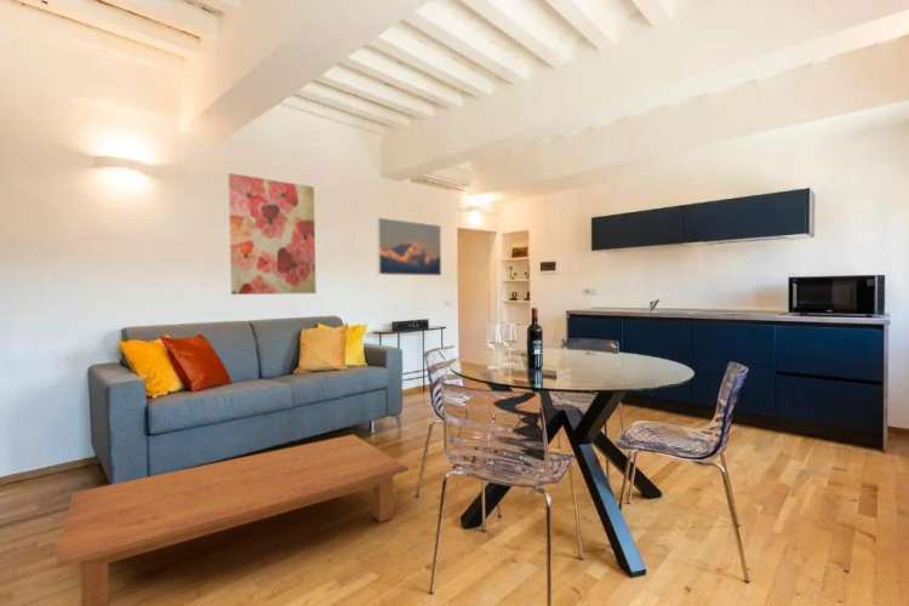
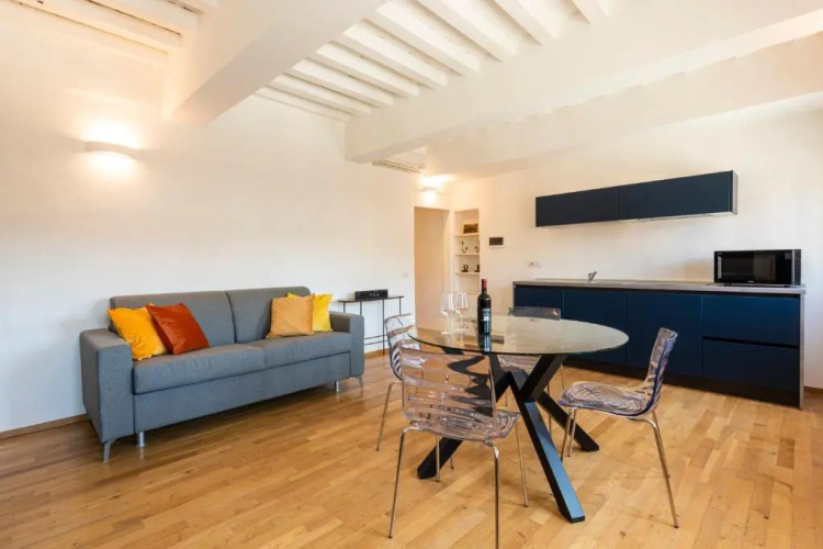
- coffee table [55,434,410,606]
- wall art [227,172,318,296]
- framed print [376,217,442,276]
